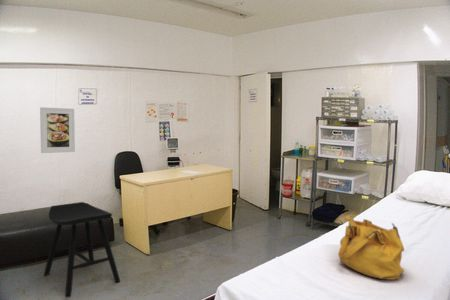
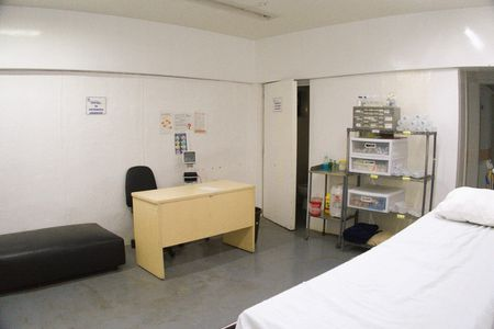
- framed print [39,106,76,154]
- handbag [337,214,405,281]
- stool [43,201,121,299]
